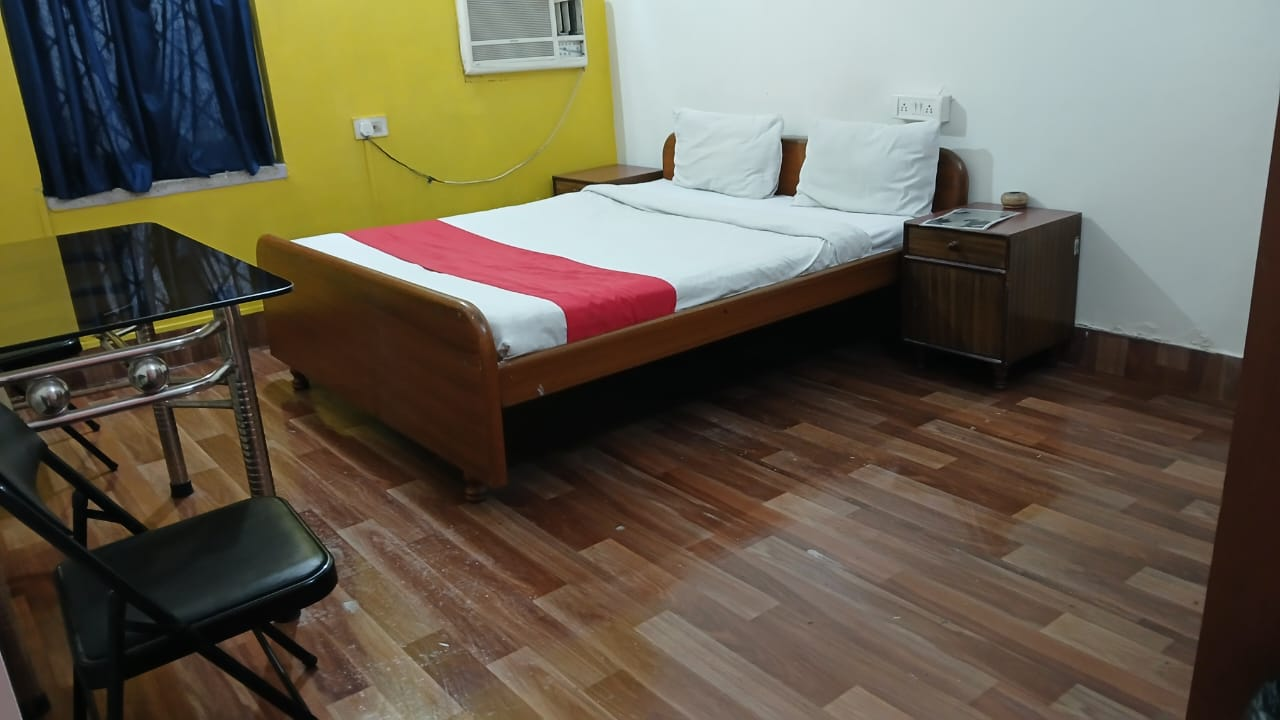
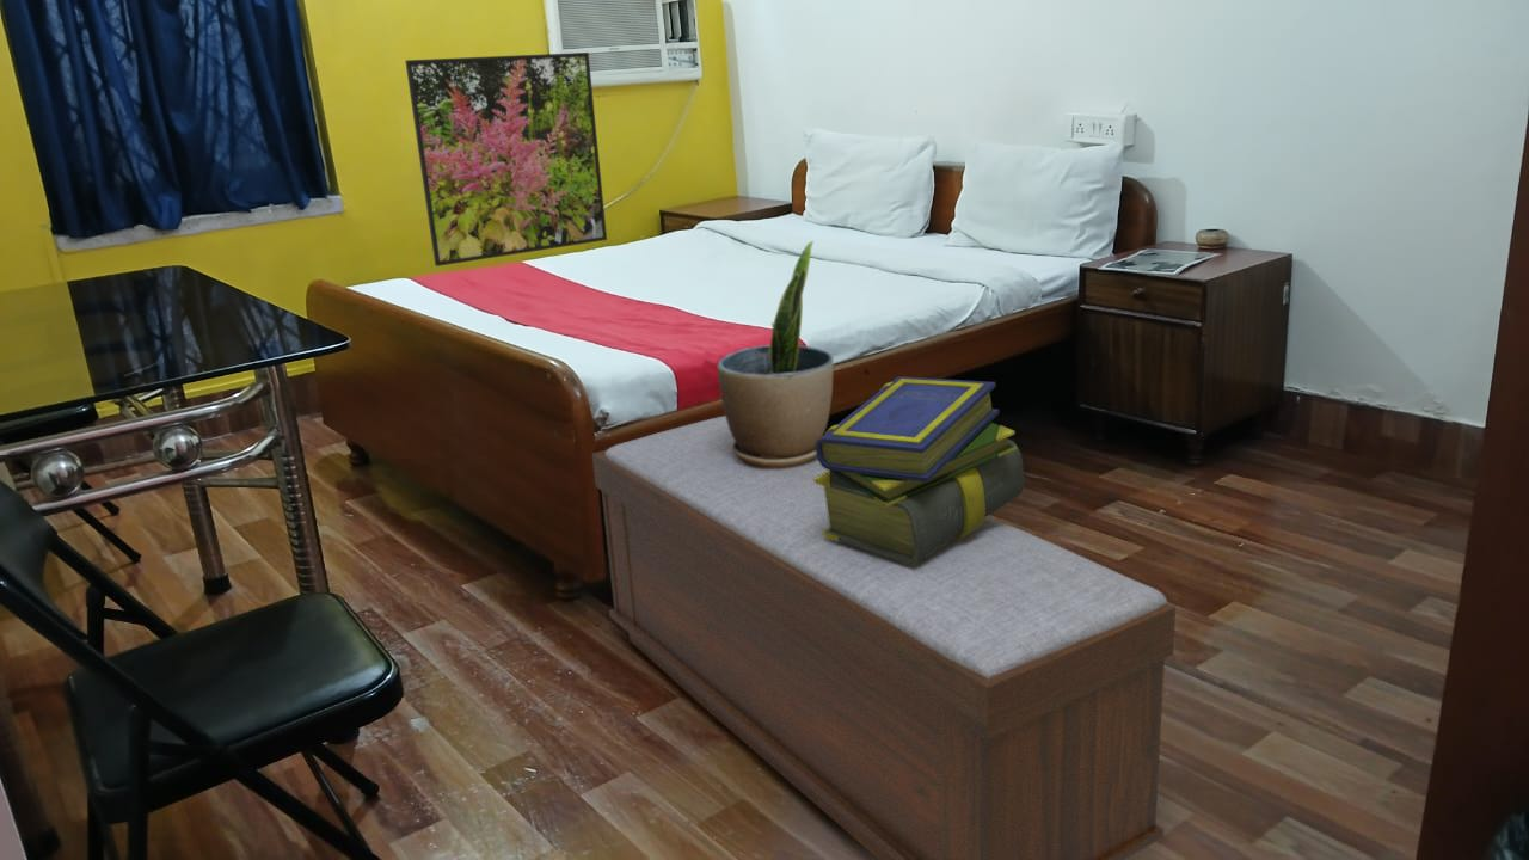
+ bench [591,414,1177,860]
+ potted plant [716,240,834,468]
+ stack of books [815,375,1025,565]
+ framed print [404,51,608,268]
